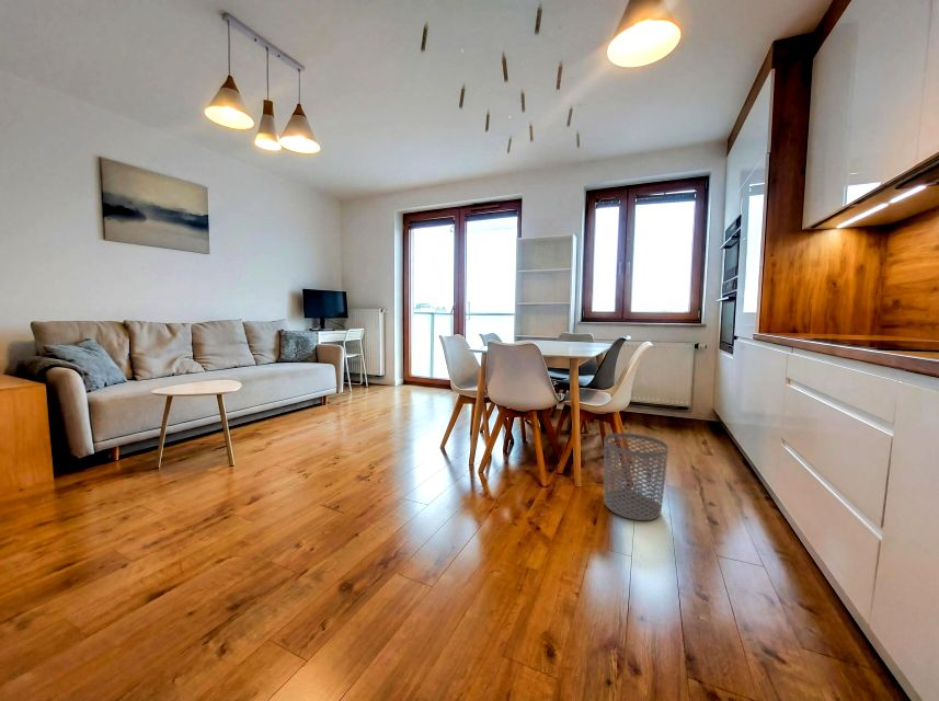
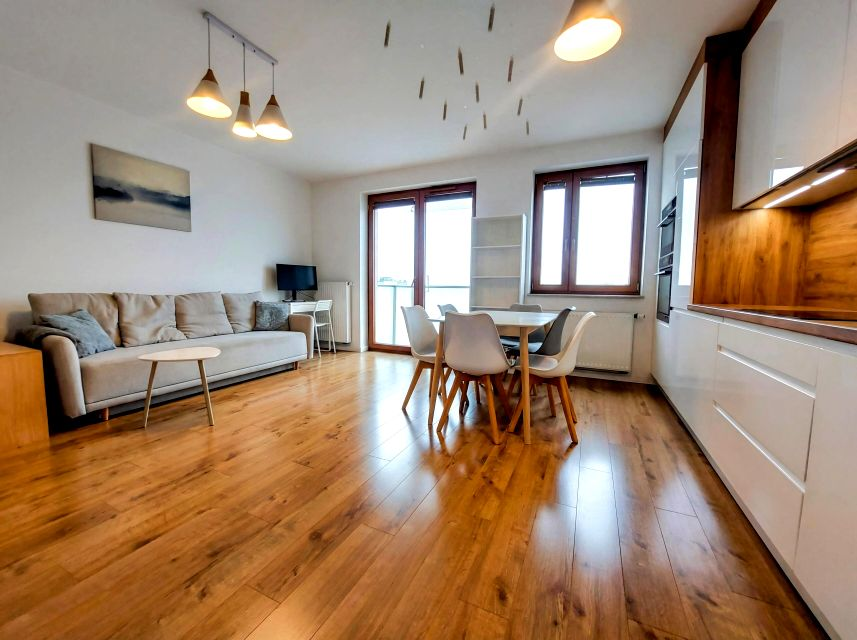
- waste bin [603,432,669,521]
